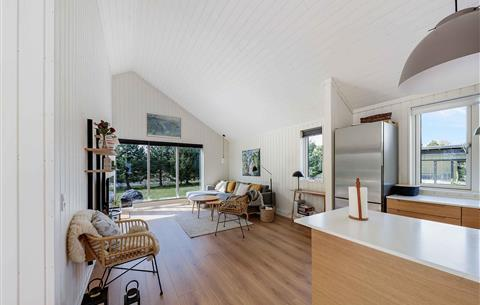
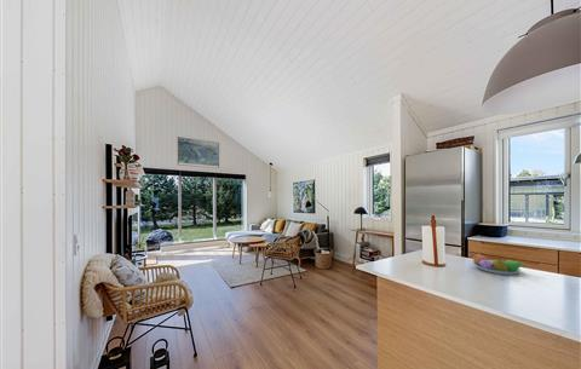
+ fruit bowl [471,253,527,276]
